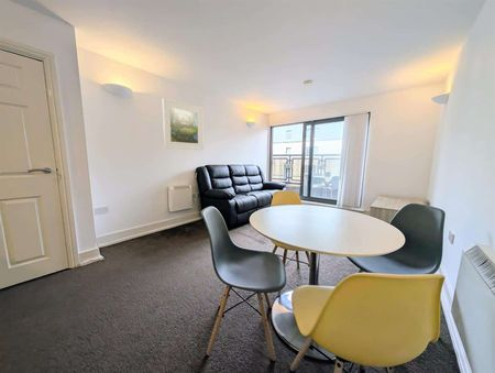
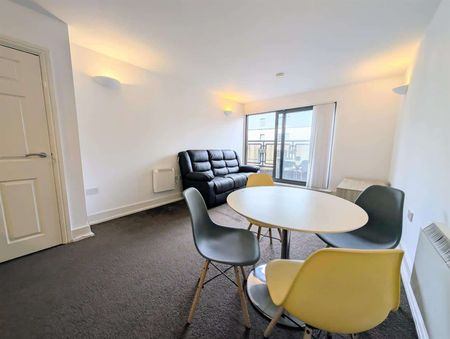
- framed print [162,98,205,151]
